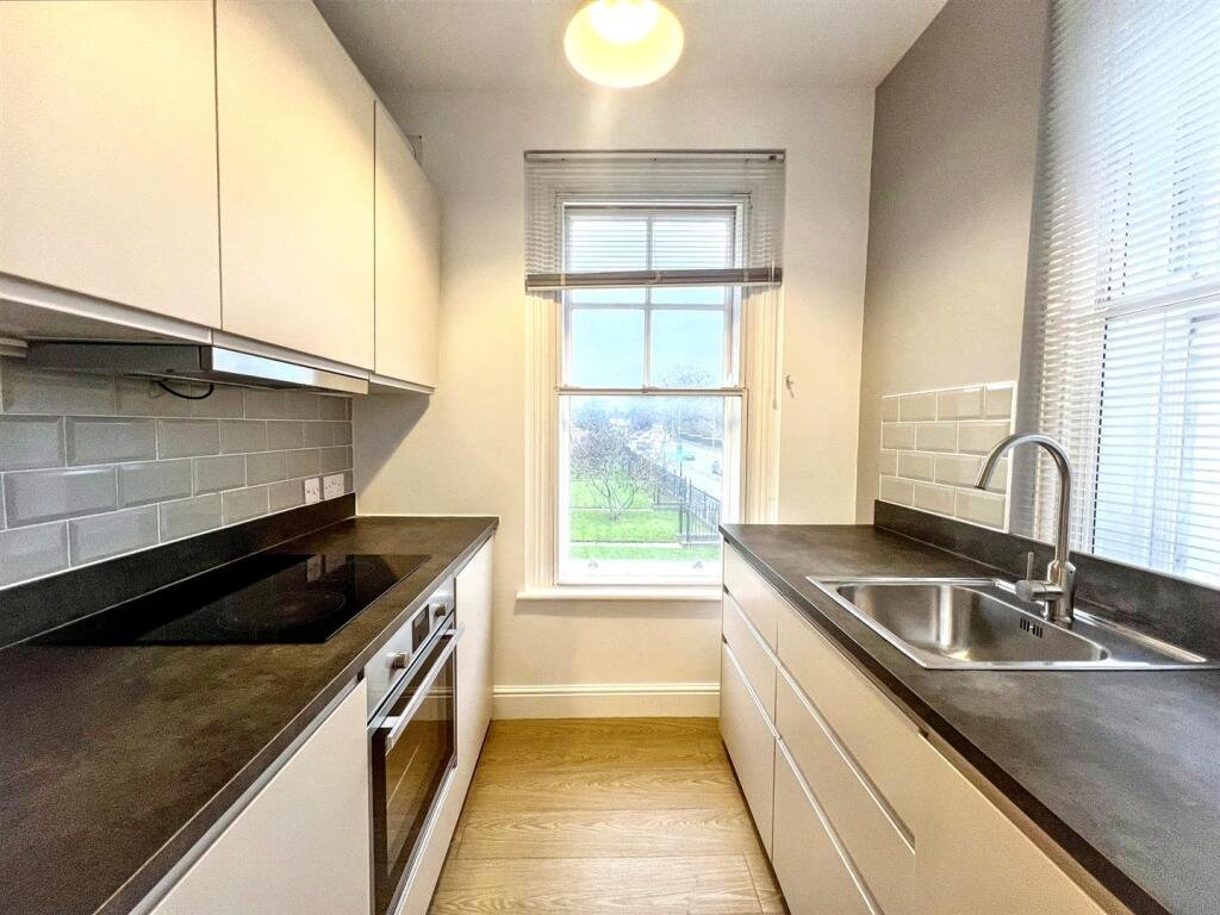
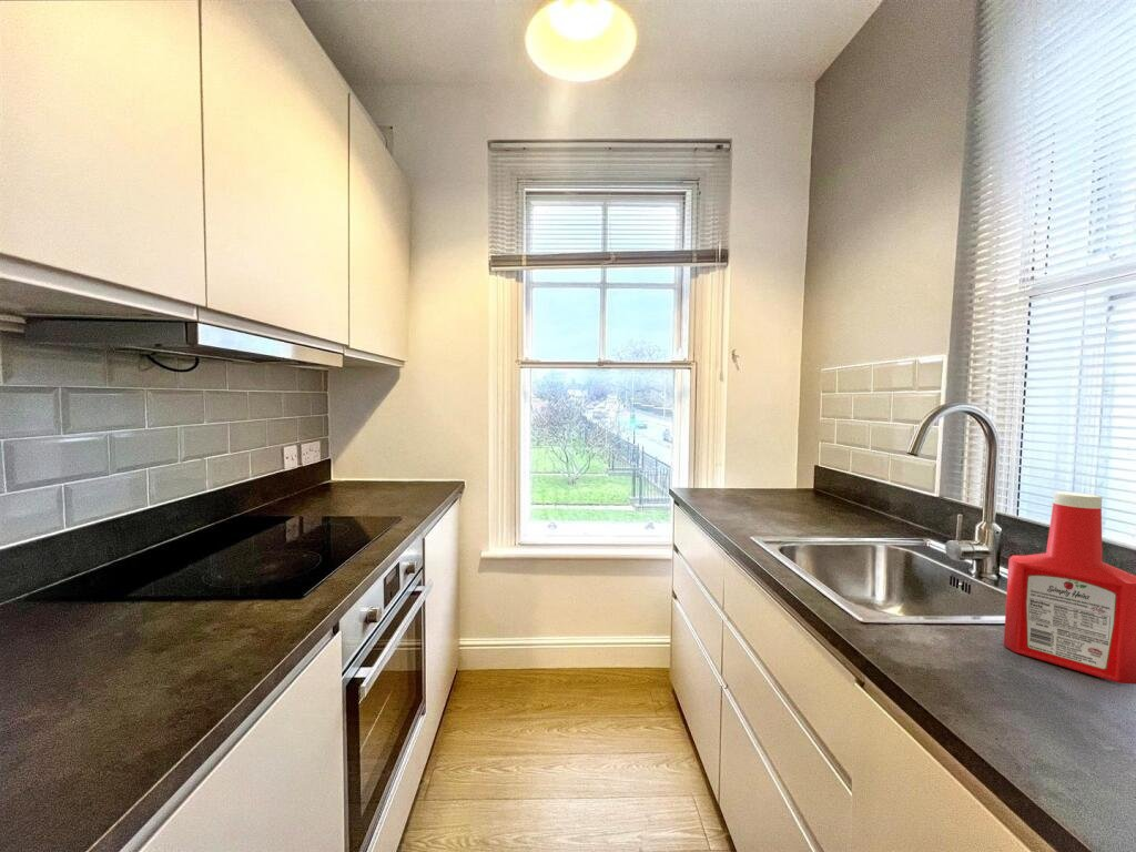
+ soap bottle [1003,490,1136,686]
